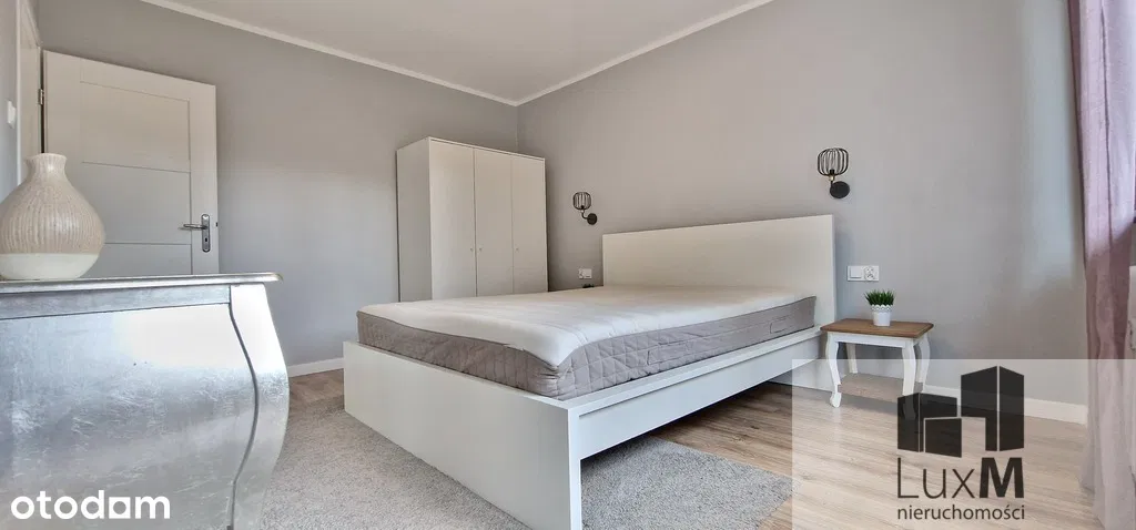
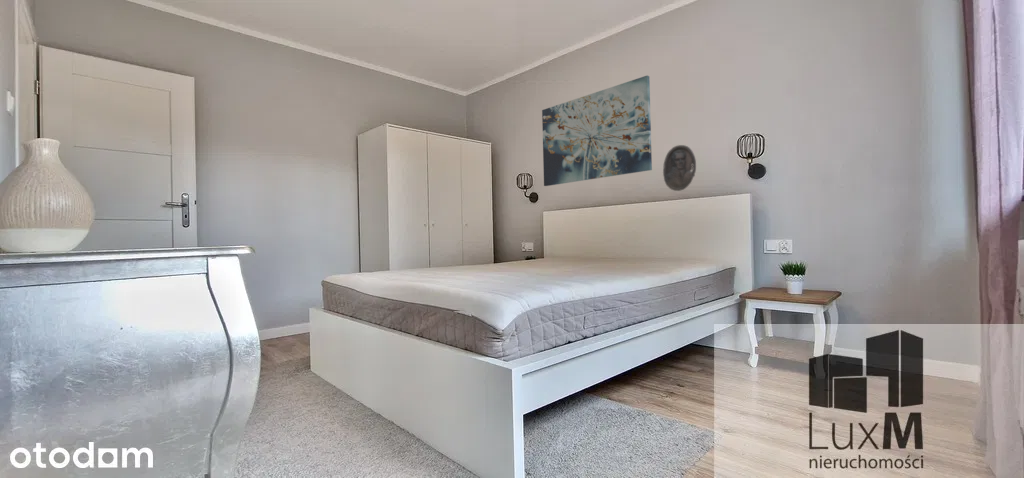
+ portrait relief [662,144,697,192]
+ wall art [541,74,653,187]
